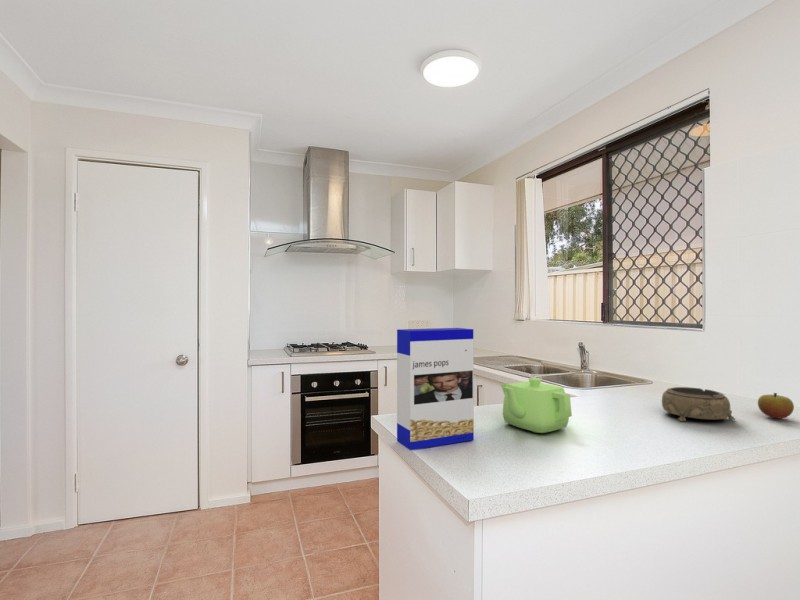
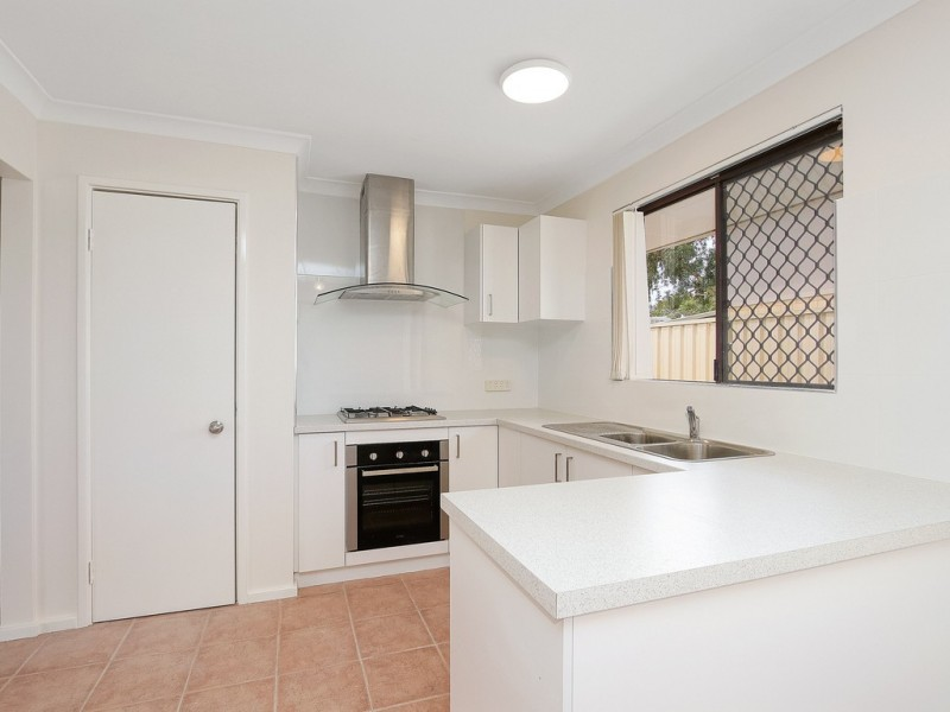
- cereal box [396,327,475,451]
- decorative bowl [661,386,736,422]
- teapot [500,377,573,434]
- apple [757,392,795,420]
